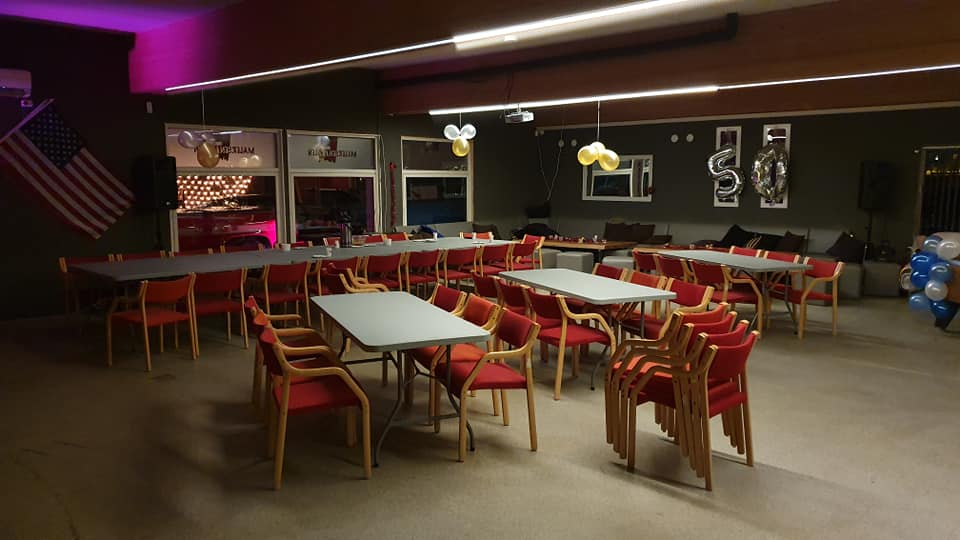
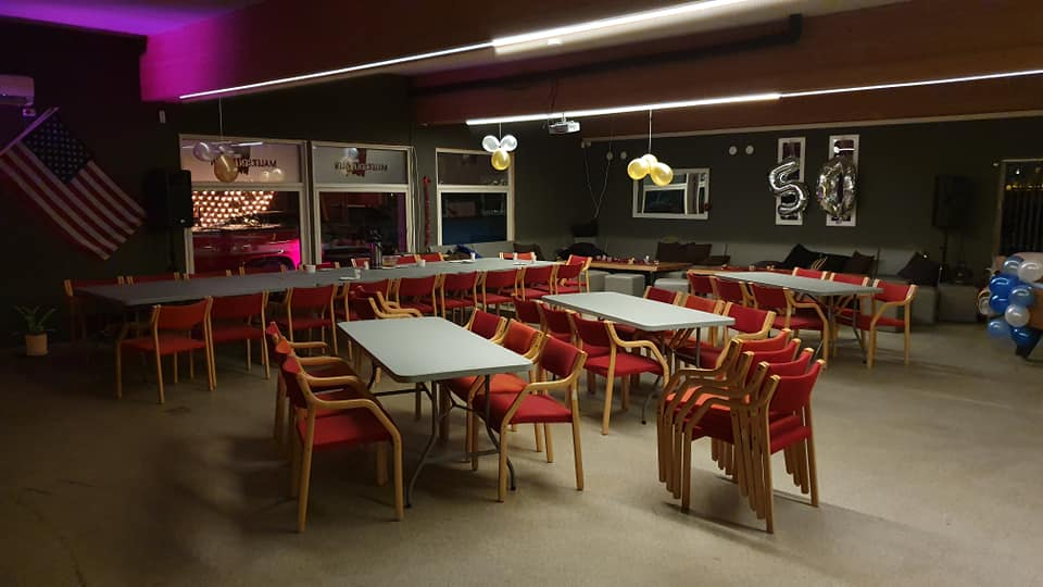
+ house plant [12,305,58,357]
